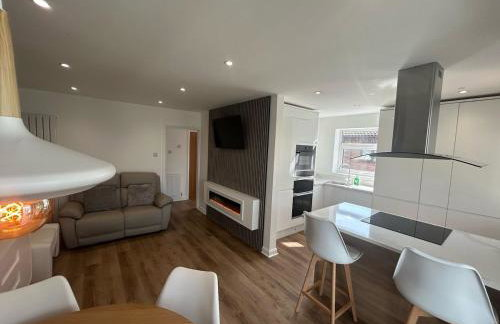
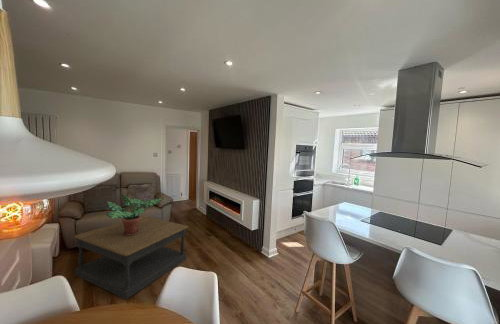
+ potted plant [103,192,165,235]
+ coffee table [73,215,189,300]
